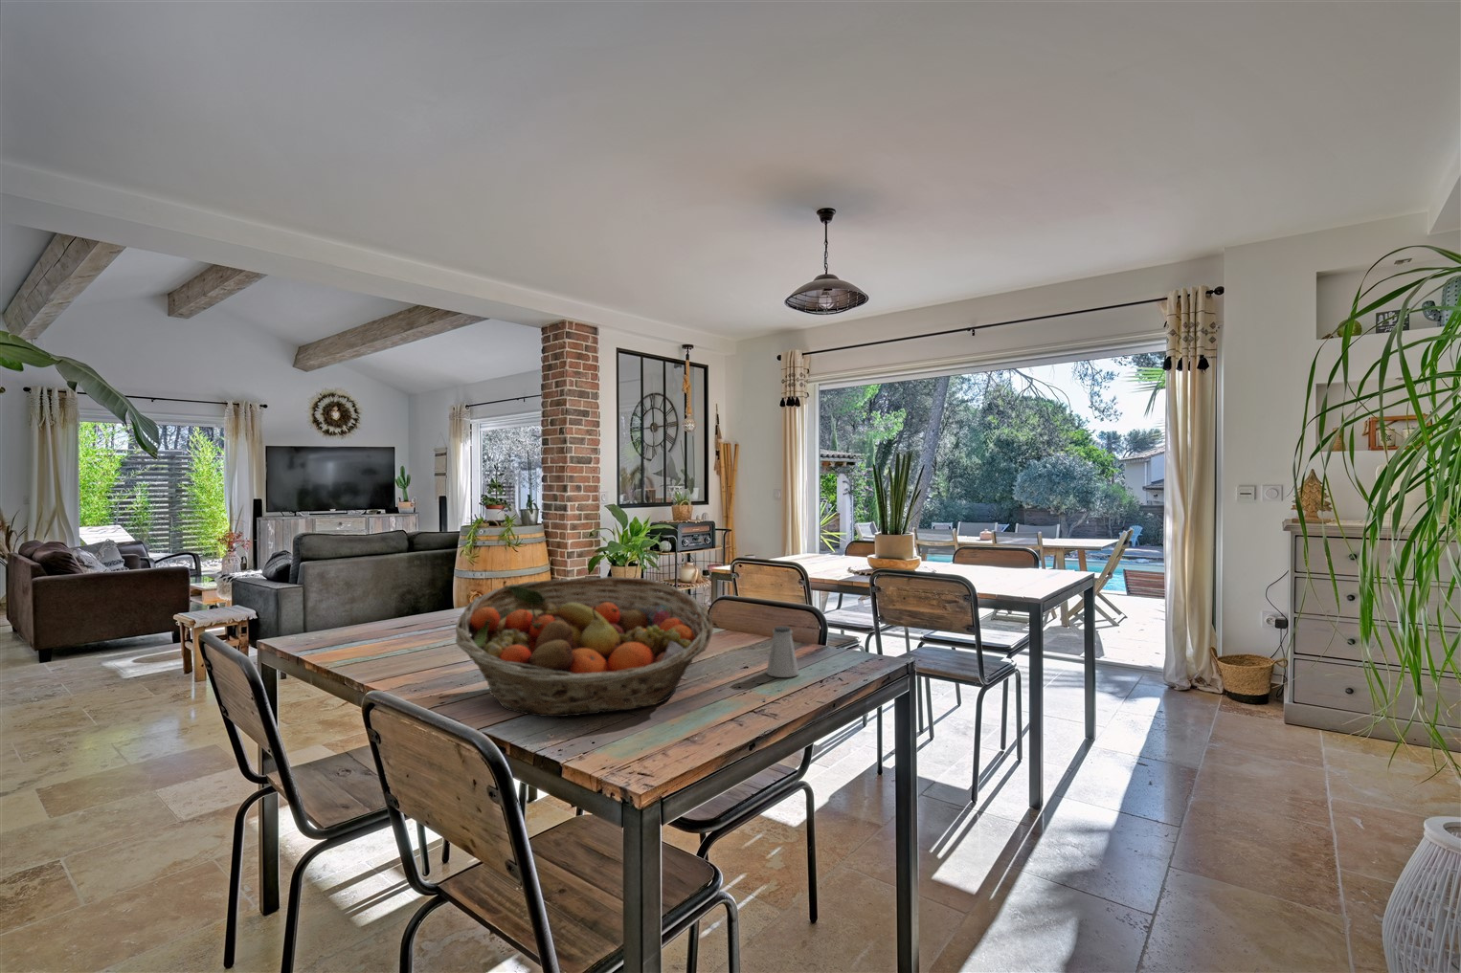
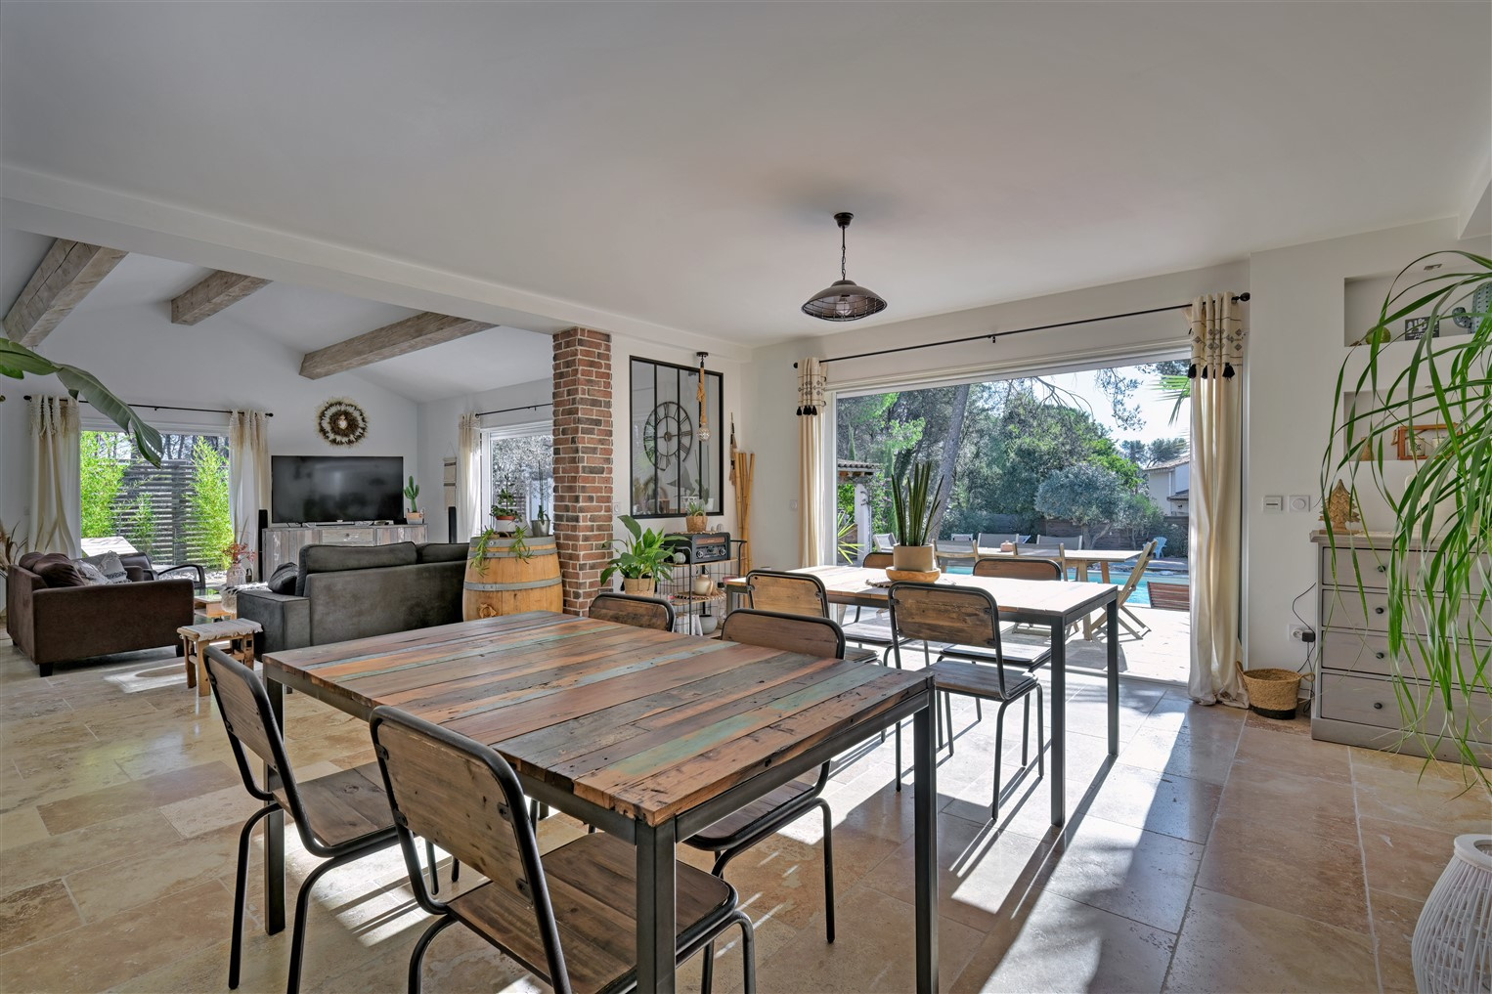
- fruit basket [455,576,715,718]
- saltshaker [766,626,799,679]
